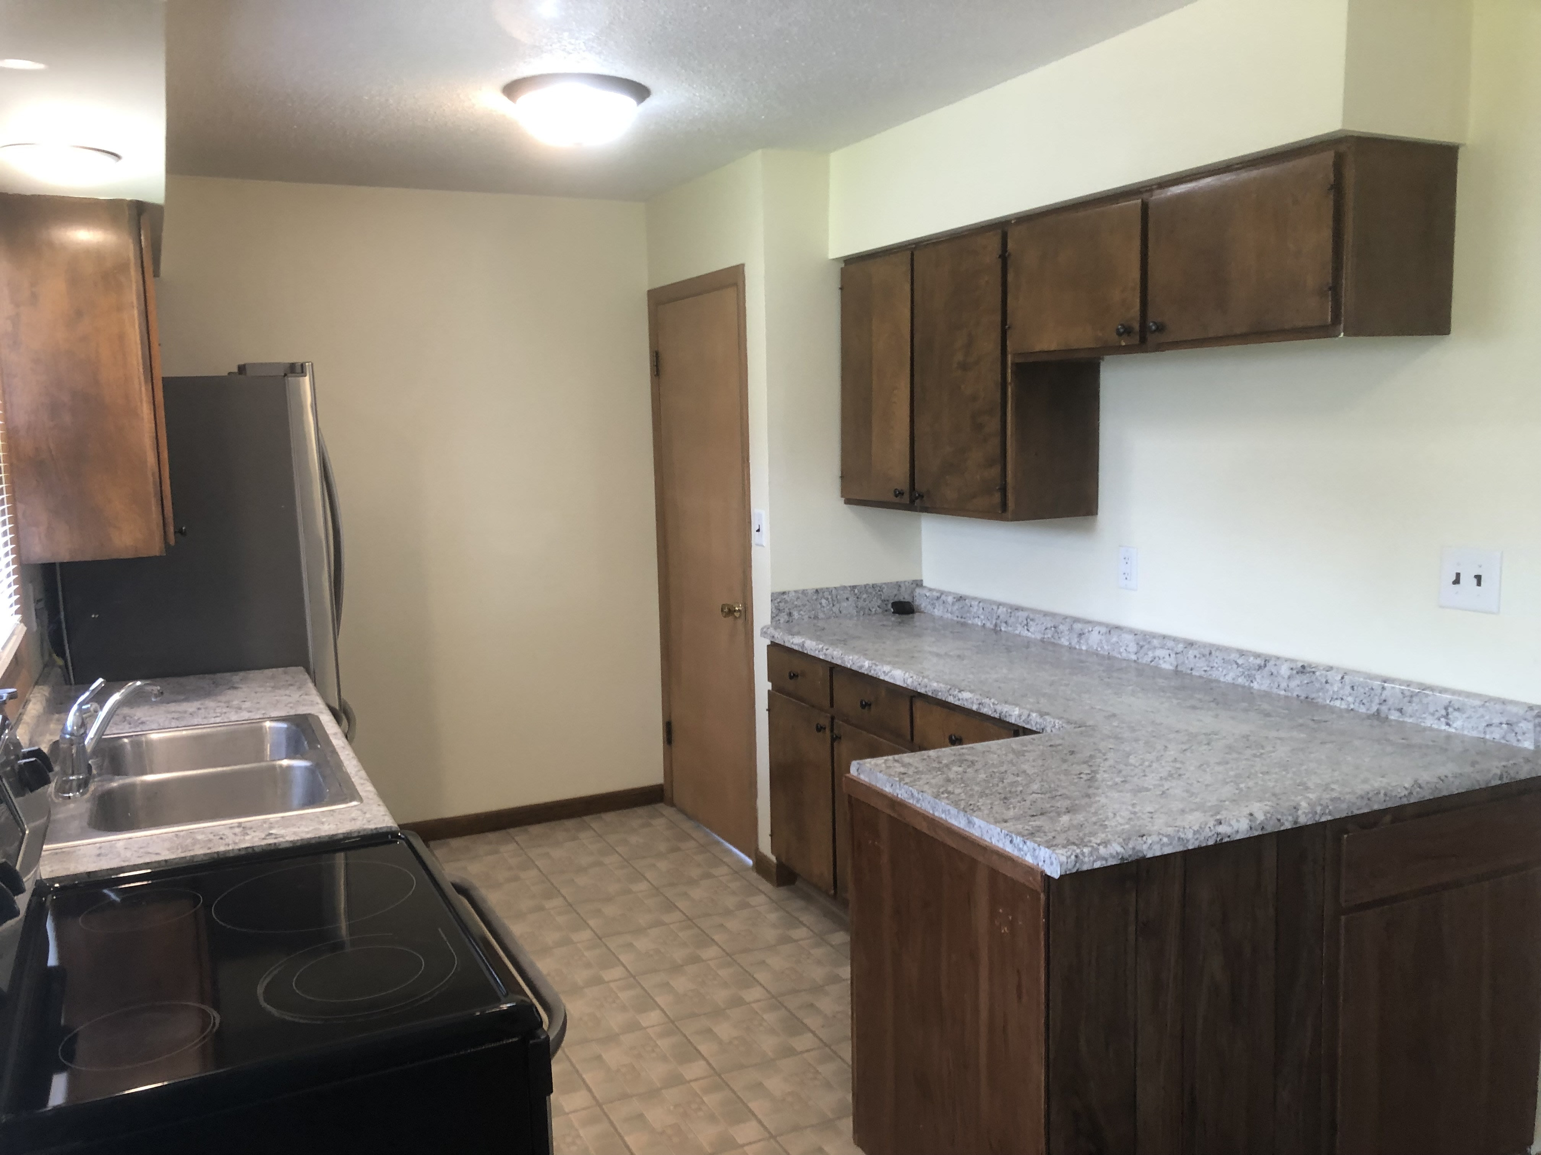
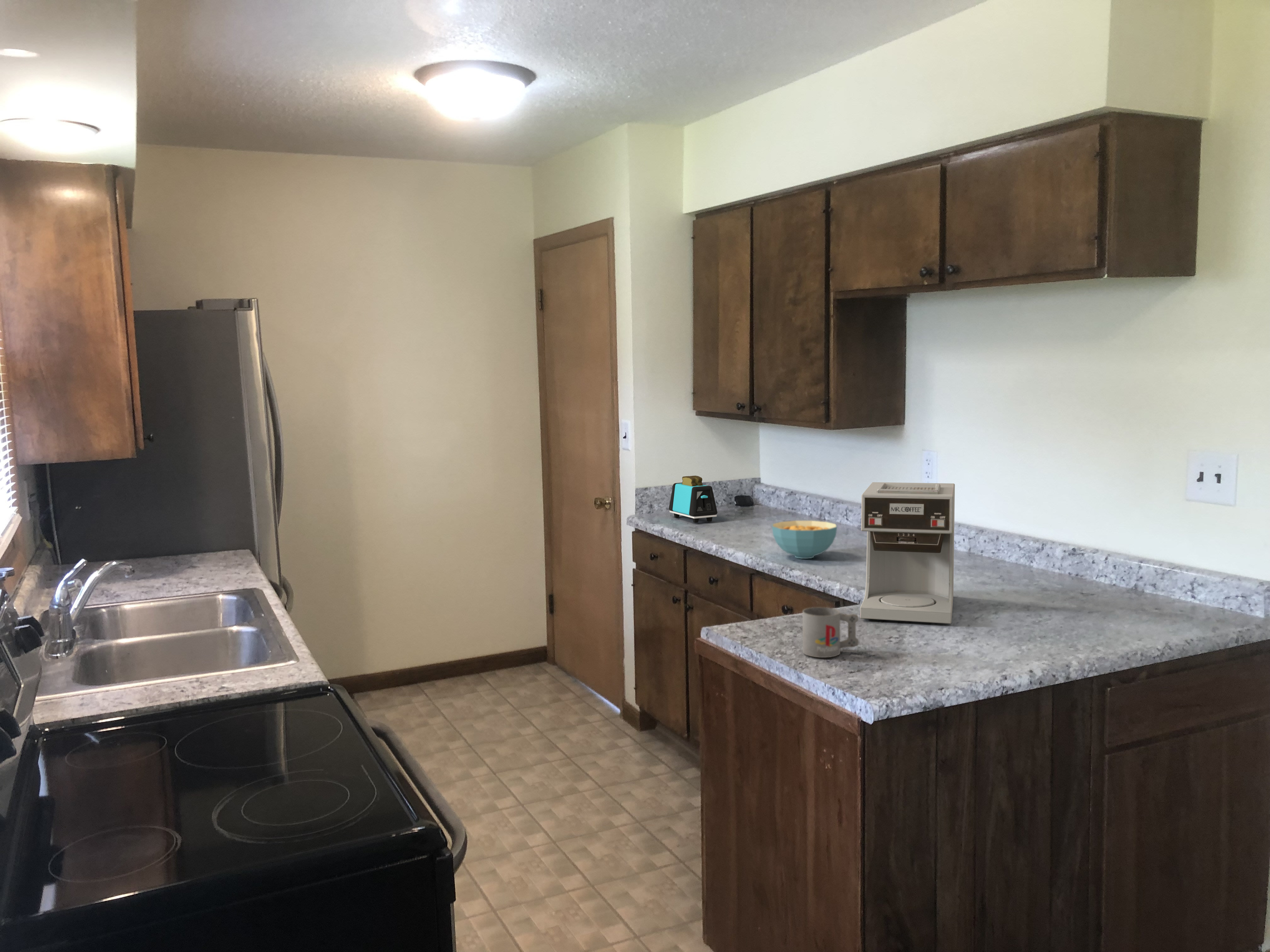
+ mug [802,607,859,658]
+ cereal bowl [772,520,838,559]
+ toaster [668,475,718,523]
+ coffee maker [860,482,955,624]
